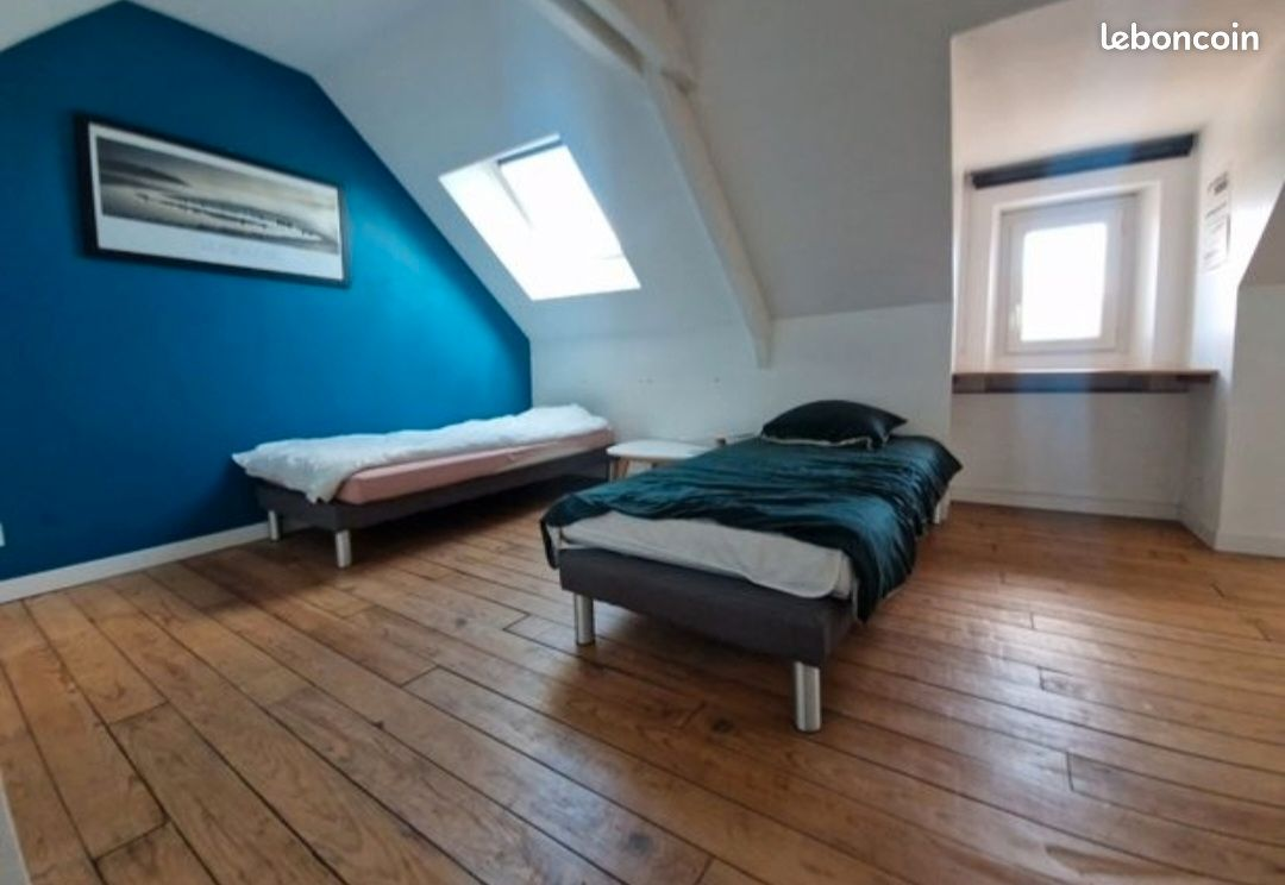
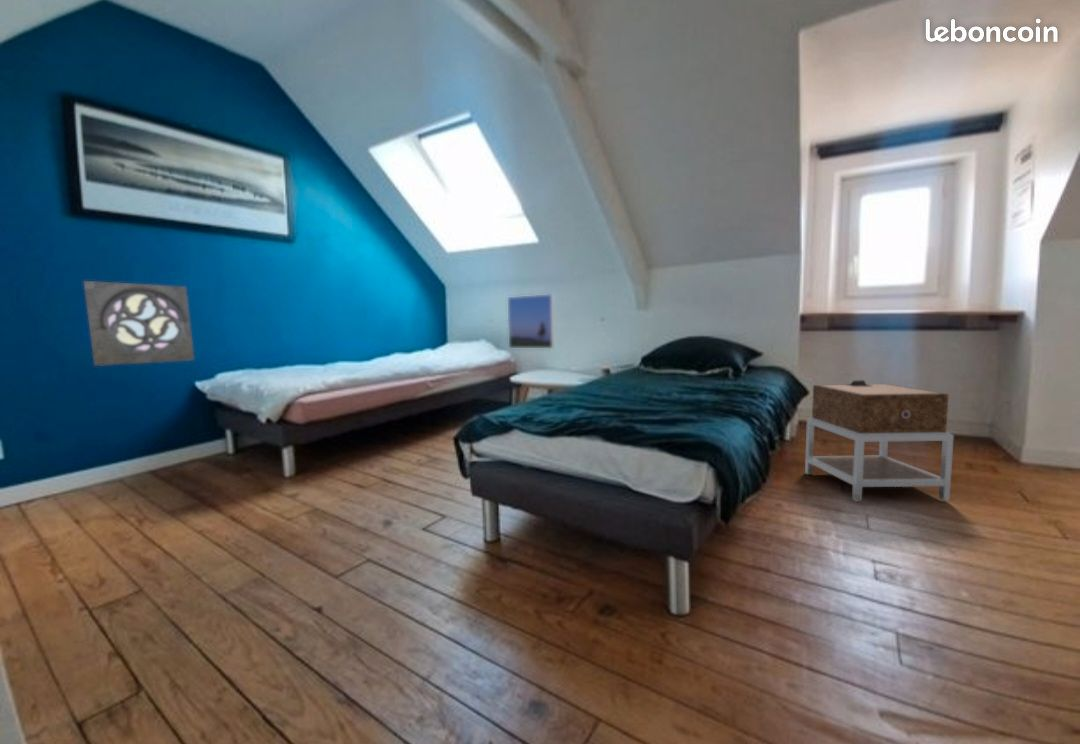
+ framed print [507,293,555,349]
+ nightstand [804,379,955,503]
+ wall ornament [82,280,195,367]
